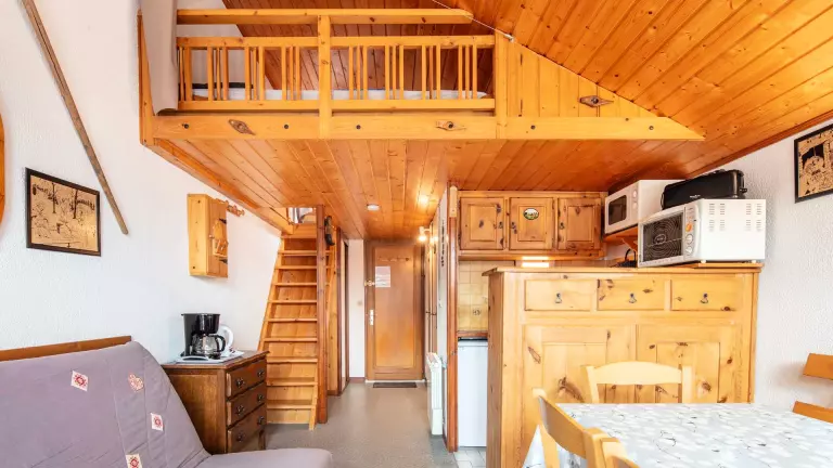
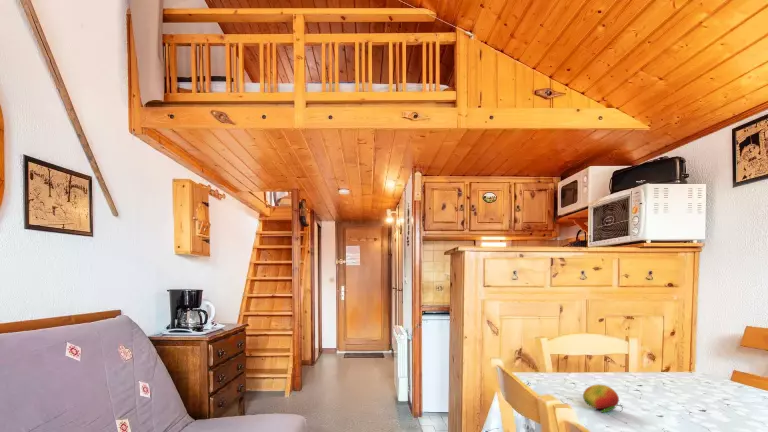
+ fruit [582,383,620,414]
